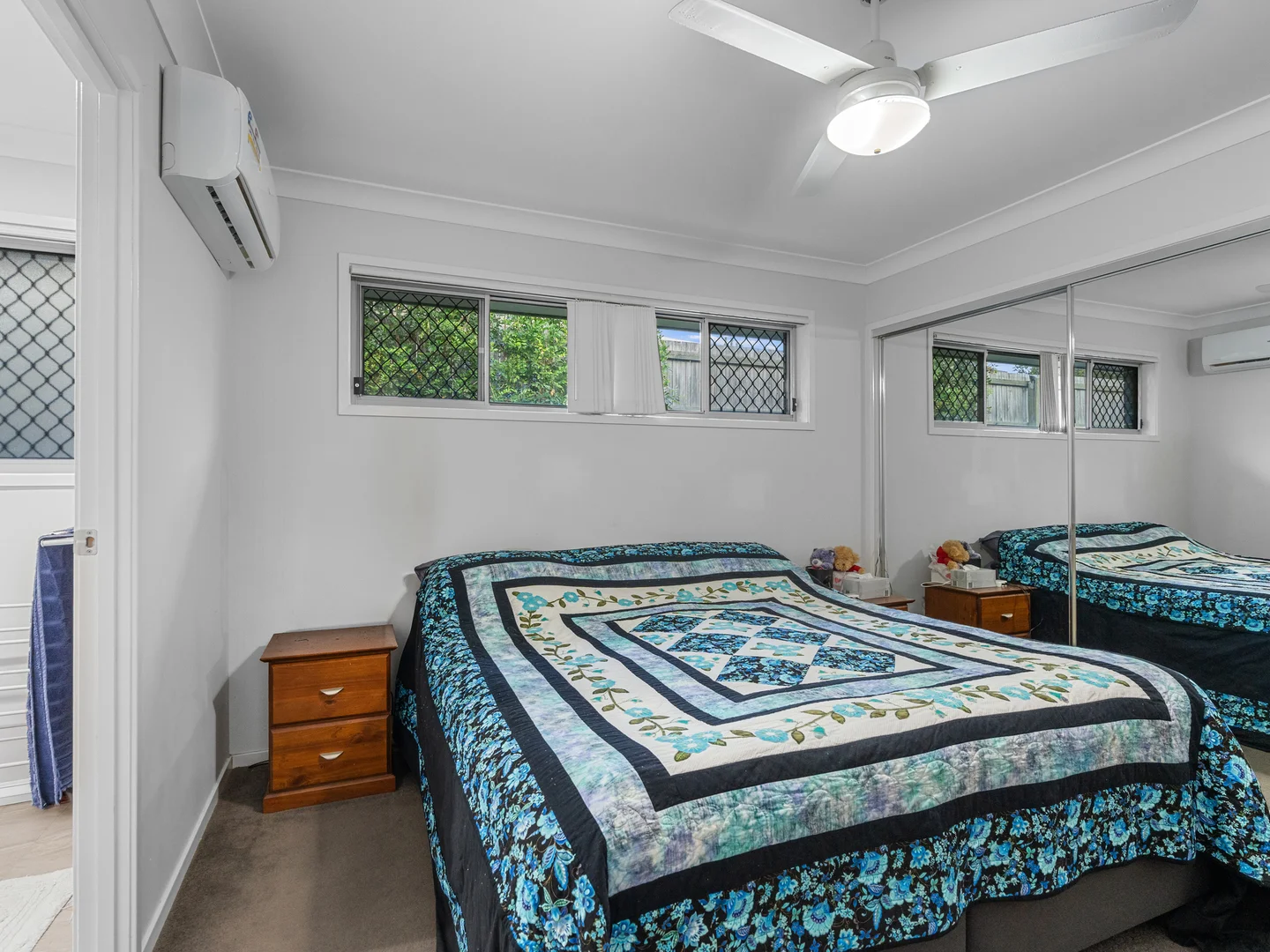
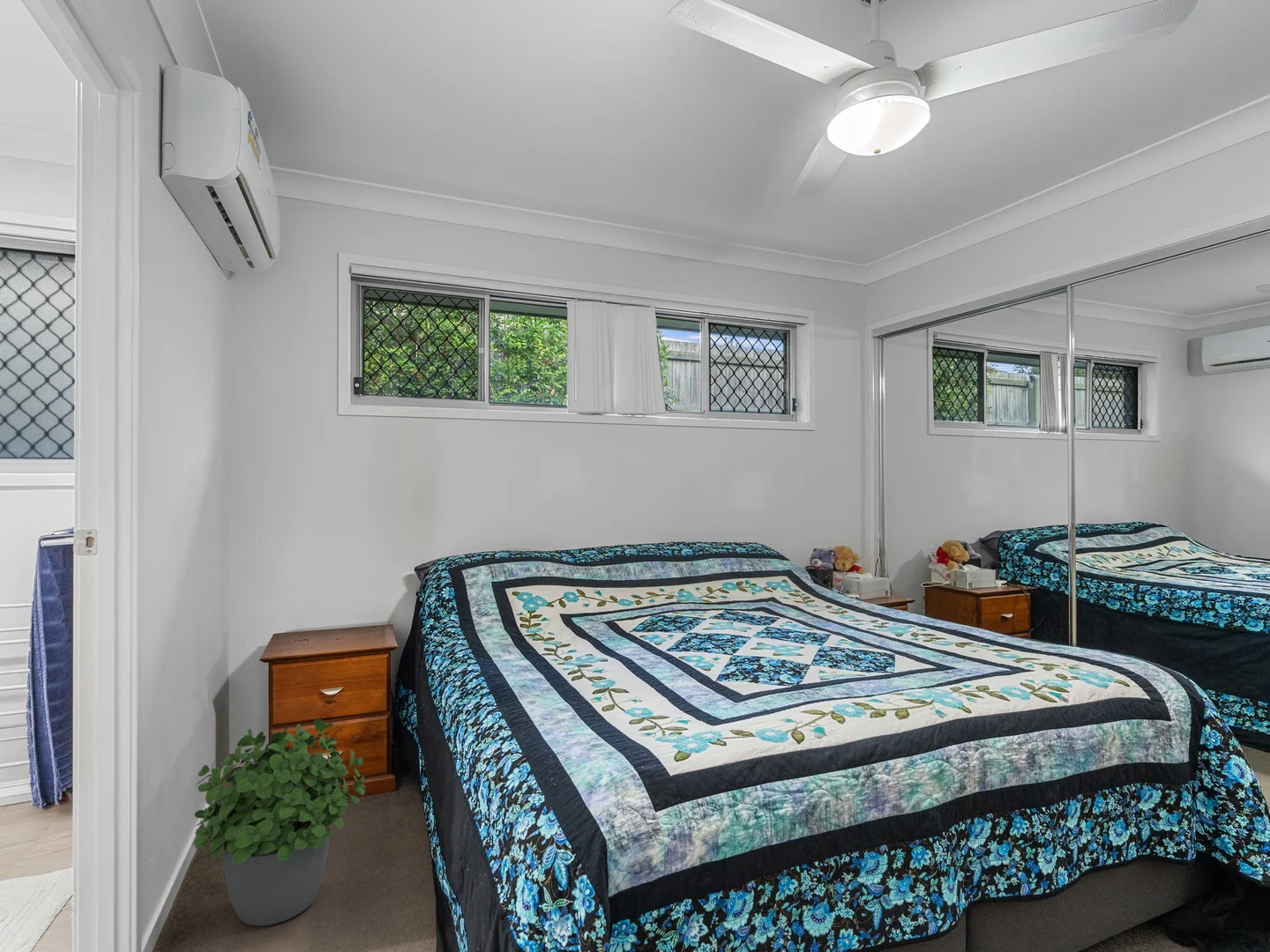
+ potted plant [192,718,366,927]
